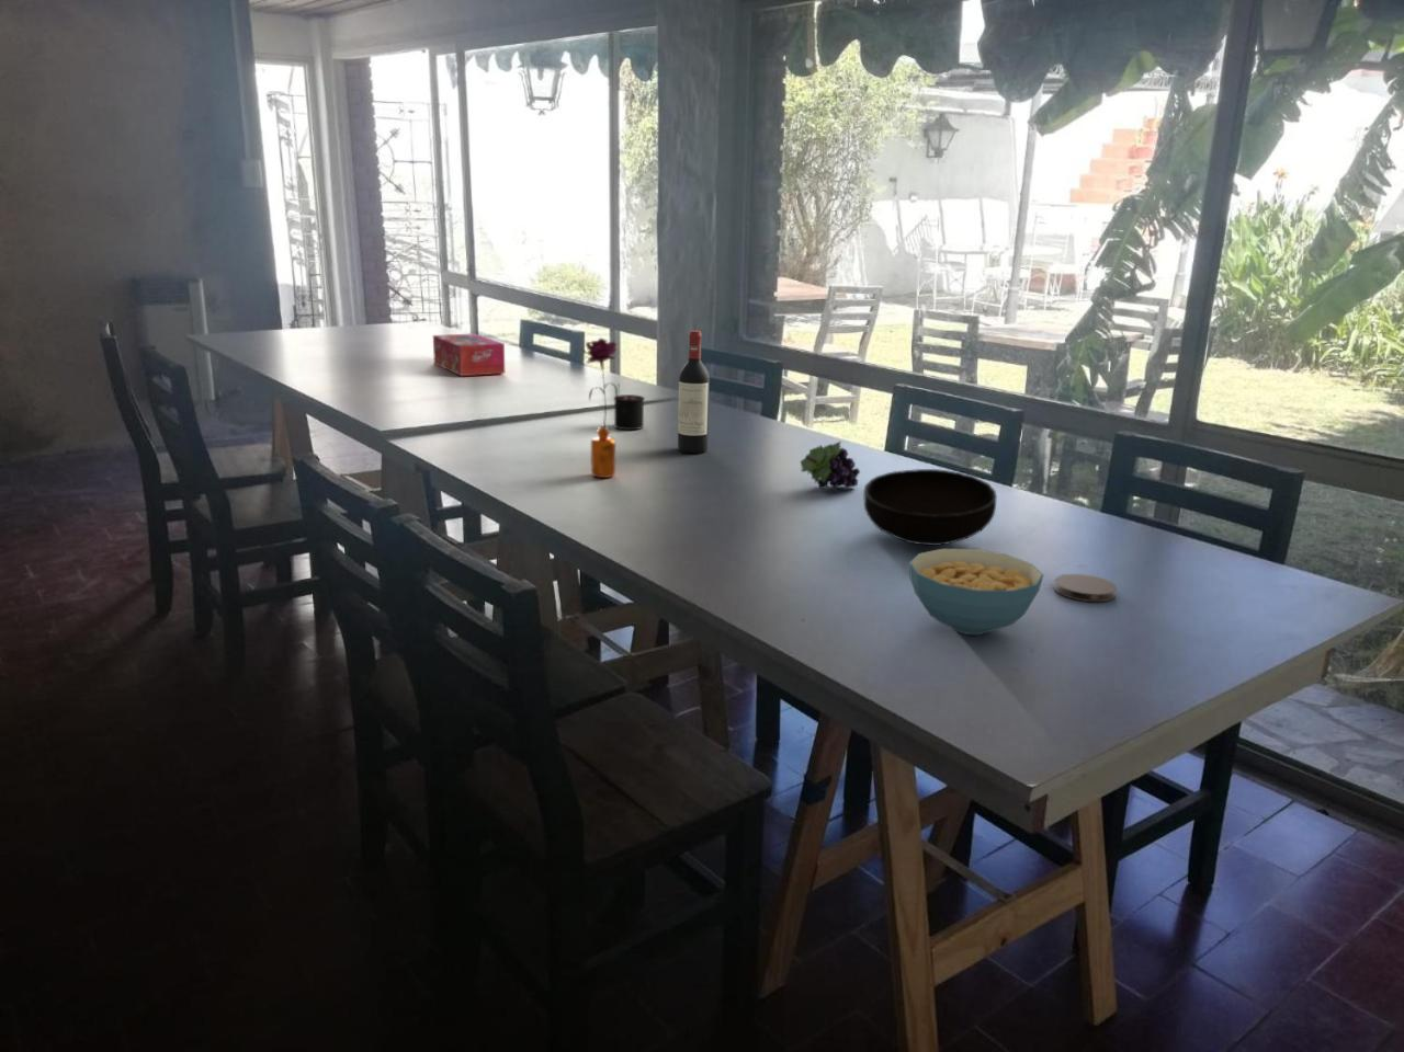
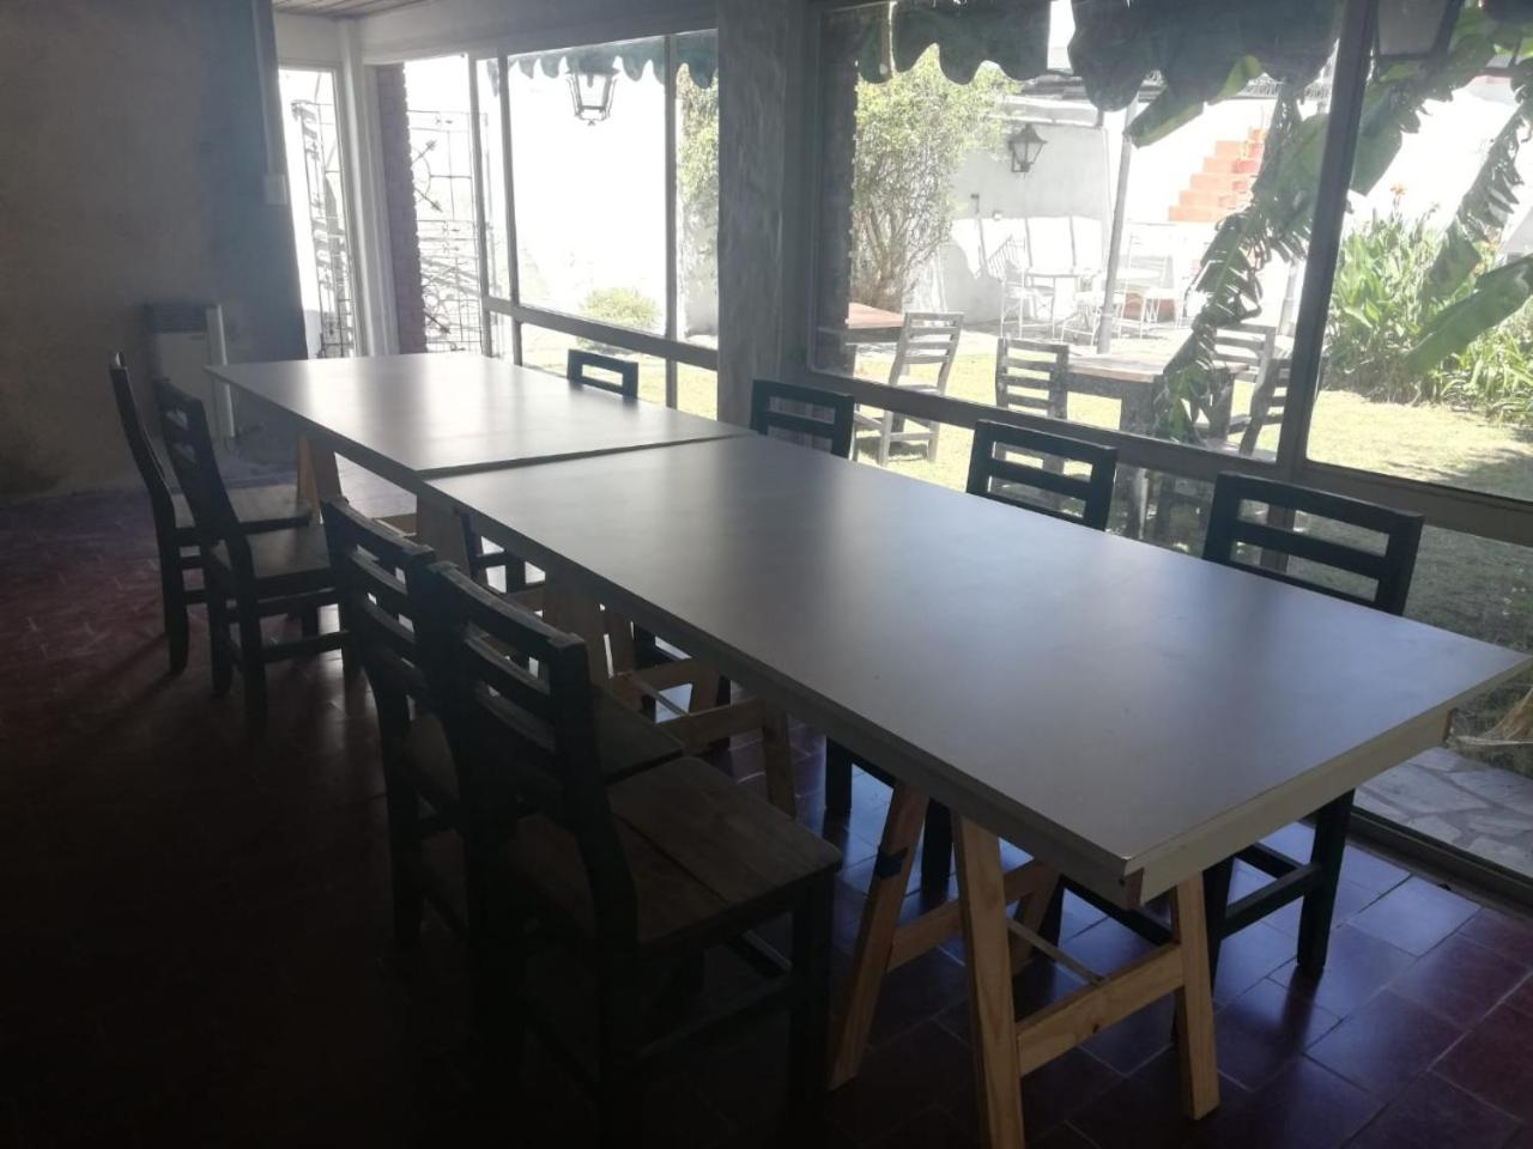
- tissue box [432,332,505,377]
- bowl [862,467,998,547]
- fruit [799,441,861,490]
- flower [581,337,619,478]
- wine bottle [677,329,711,455]
- coaster [1054,574,1118,602]
- cereal bowl [909,548,1045,635]
- candle [612,382,646,431]
